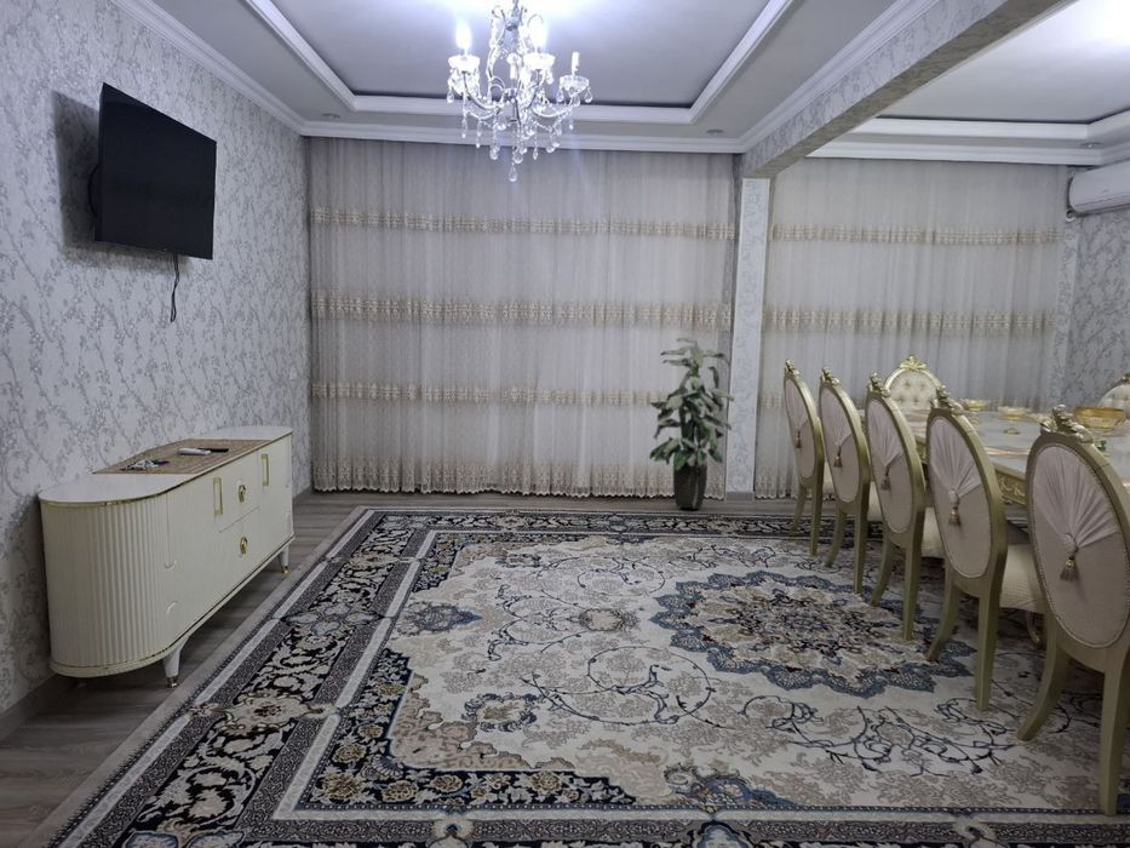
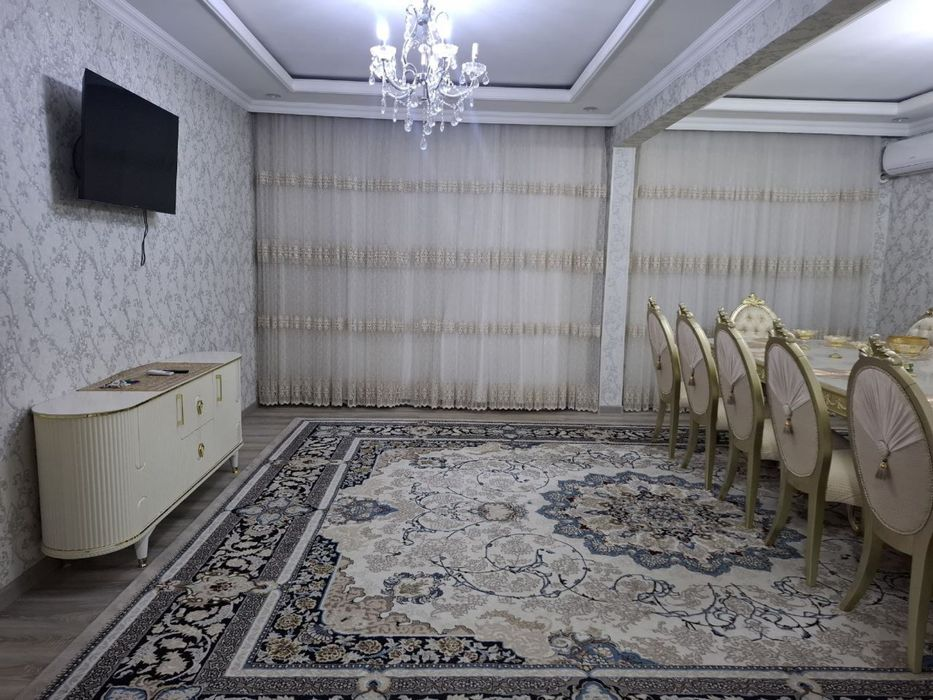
- indoor plant [648,336,735,510]
